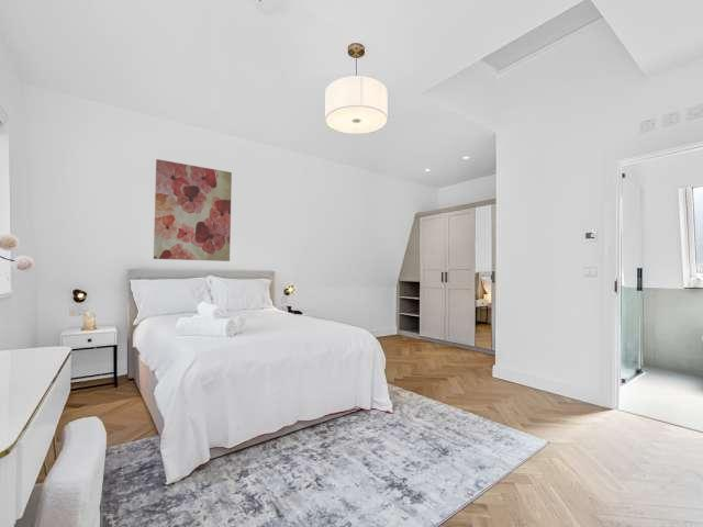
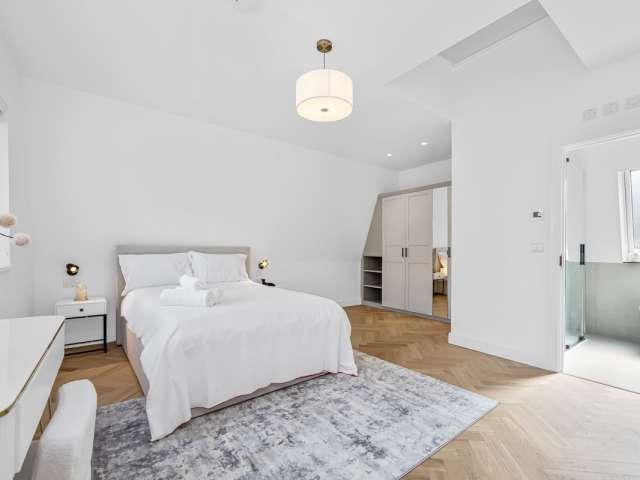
- wall art [153,158,233,262]
